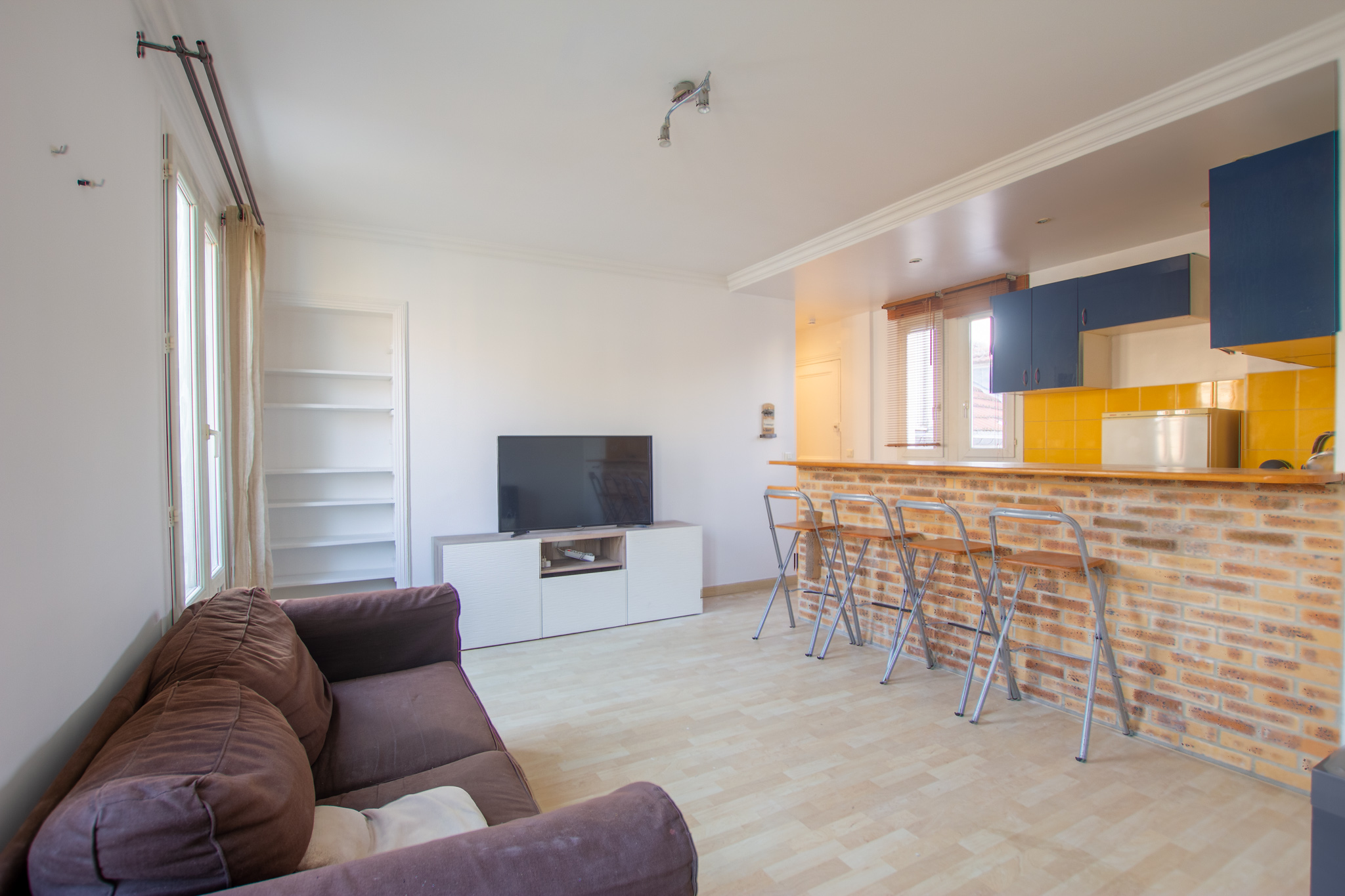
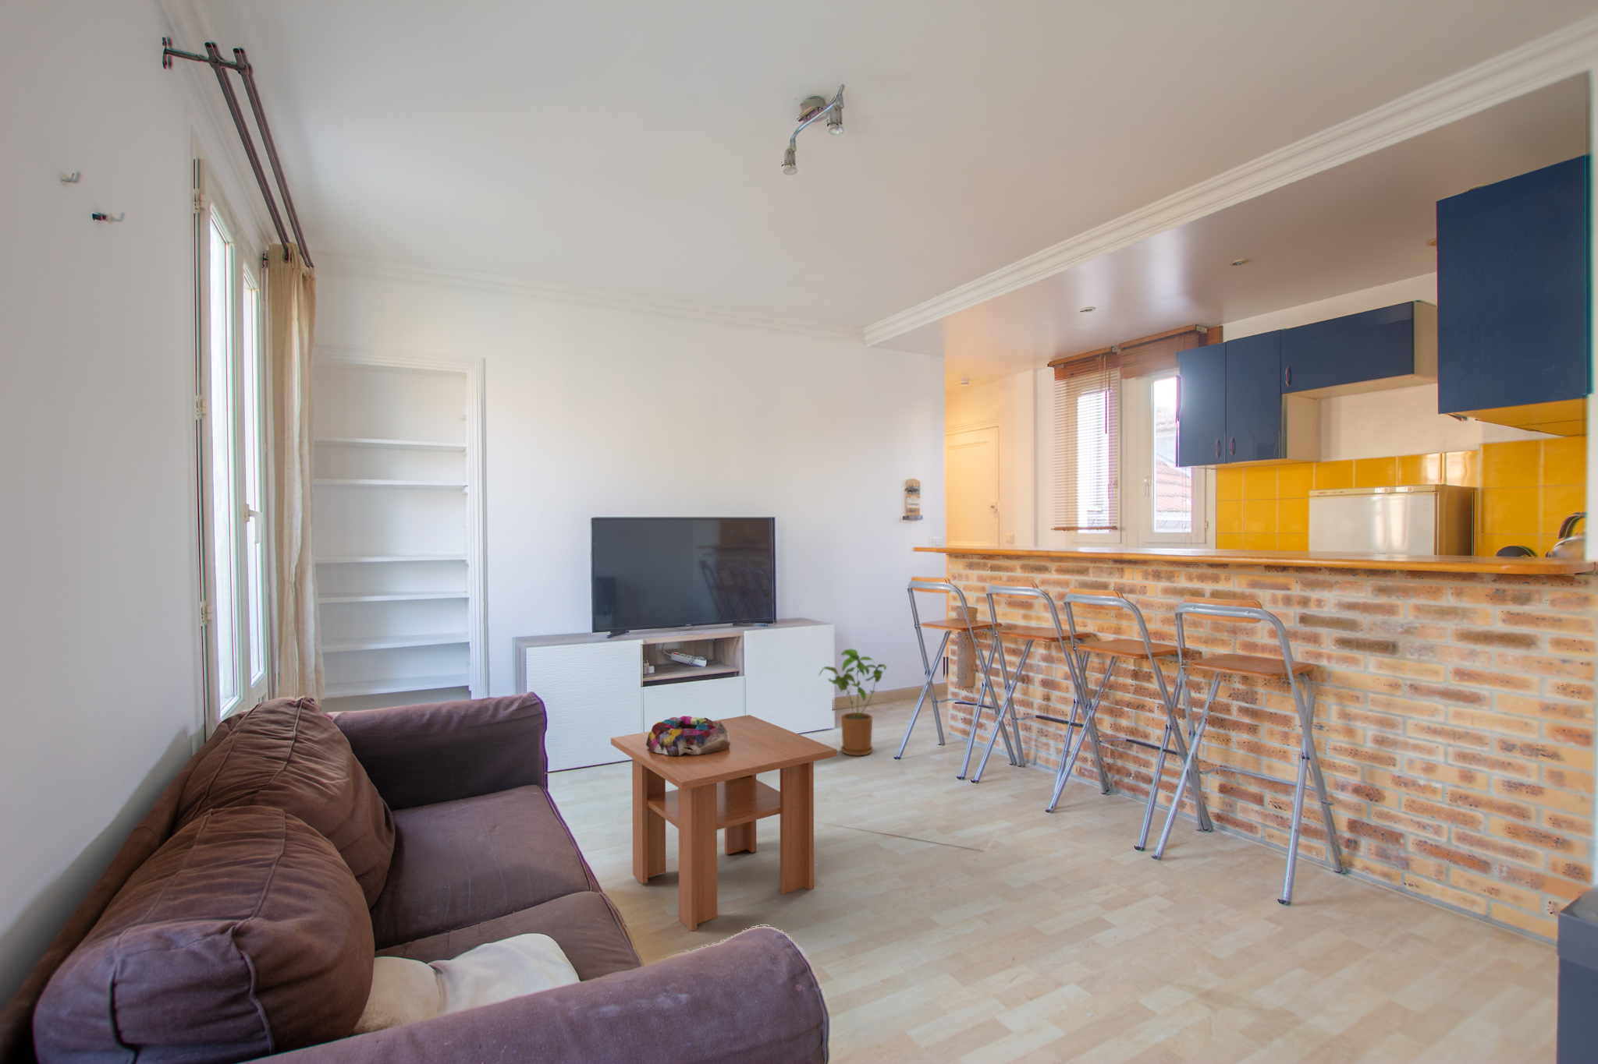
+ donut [646,716,731,756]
+ house plant [817,647,888,756]
+ coffee table [611,714,838,932]
